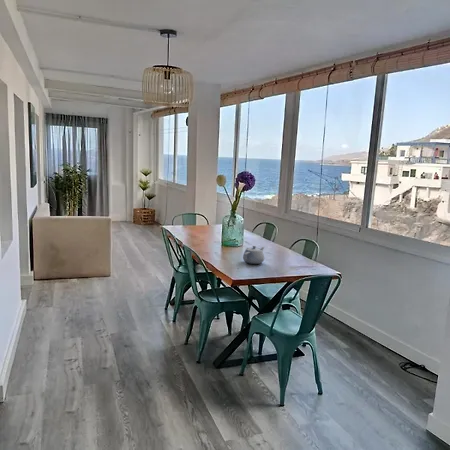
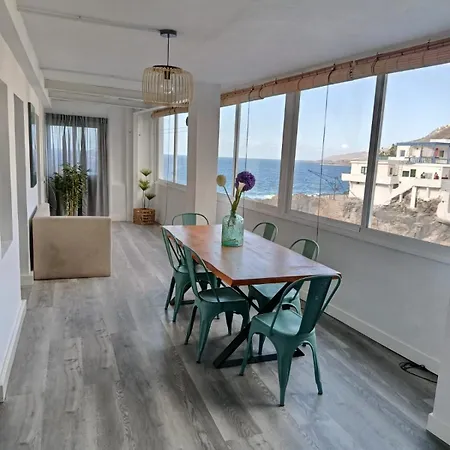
- teapot [242,245,265,265]
